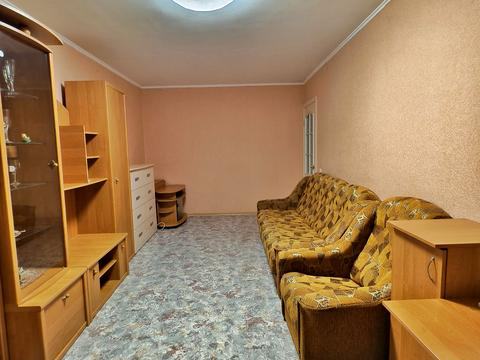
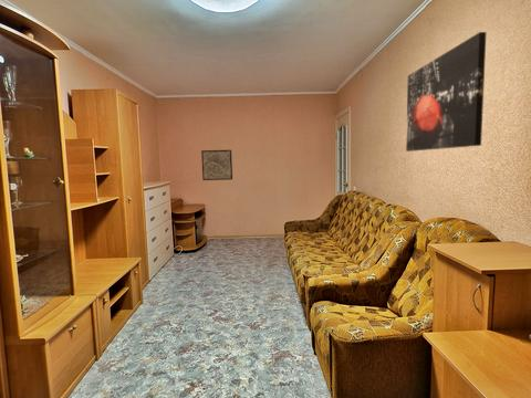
+ wall art [405,31,488,153]
+ wall art [200,149,233,181]
